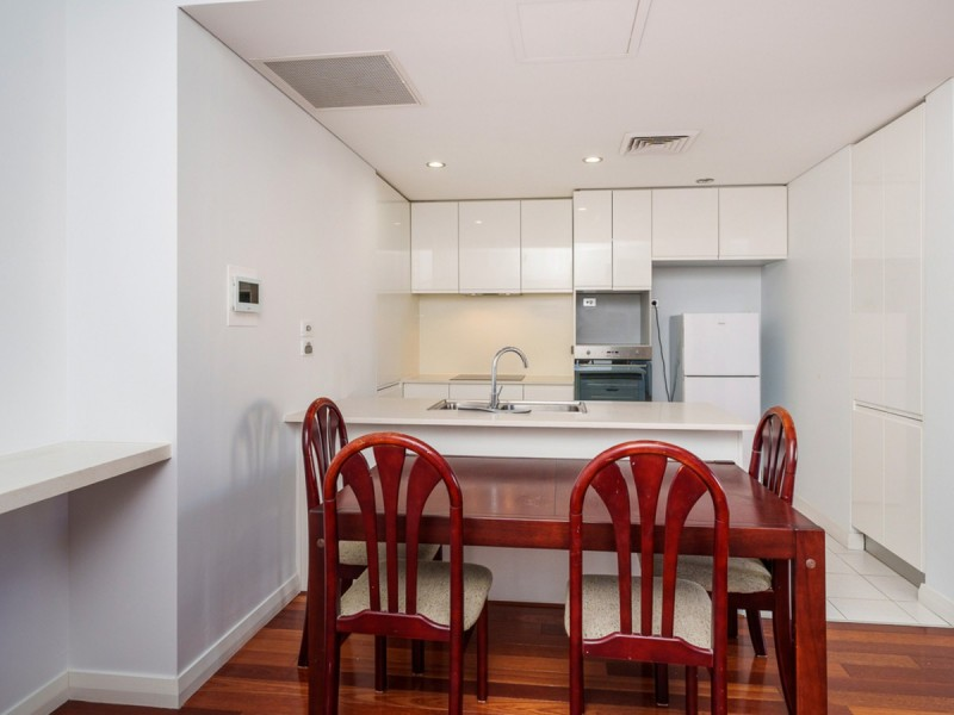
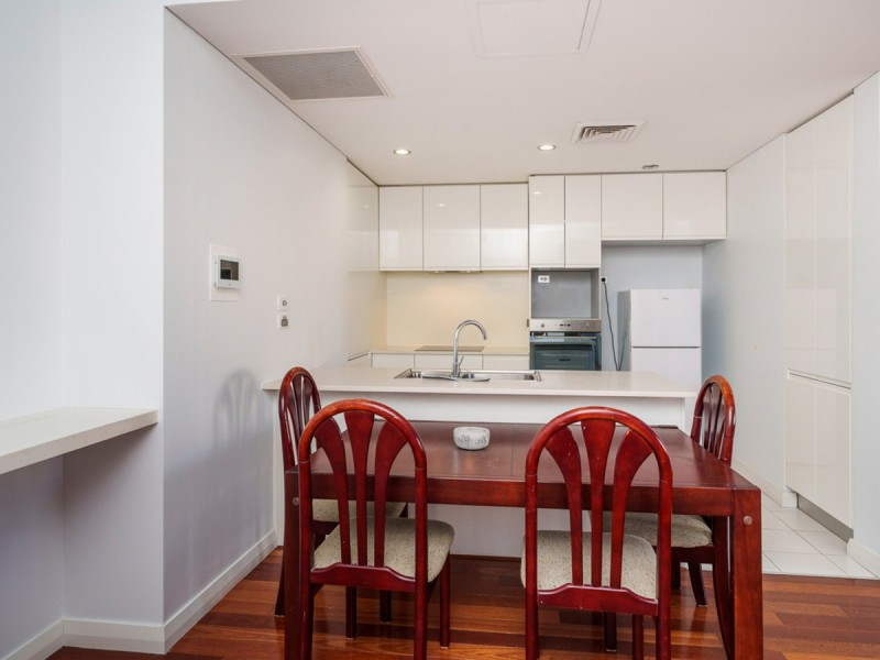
+ decorative bowl [452,426,491,450]
